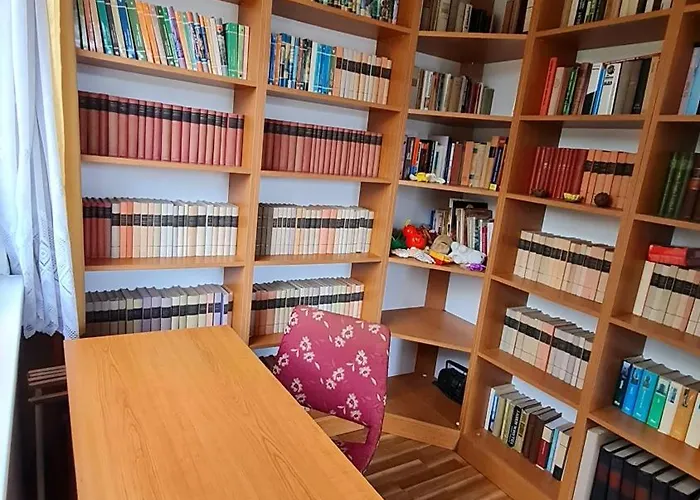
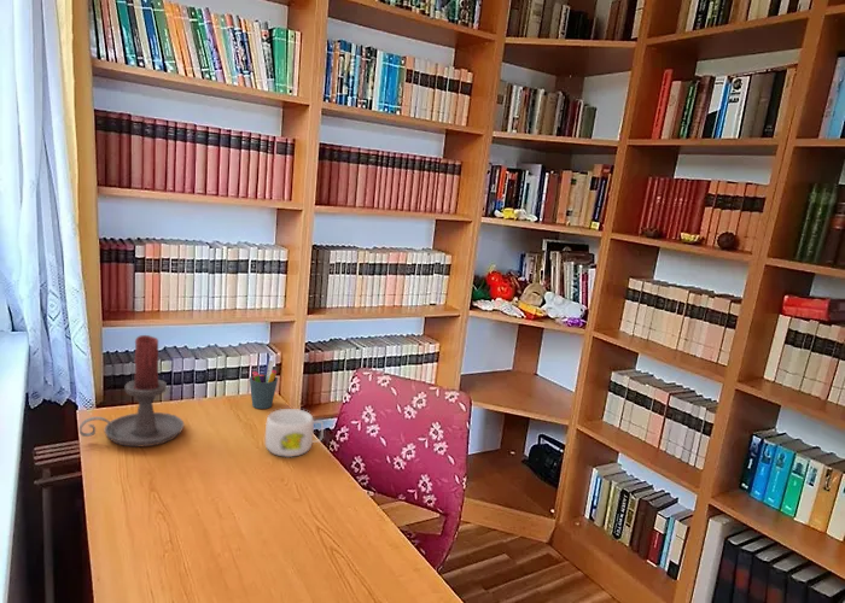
+ pen holder [249,359,279,410]
+ mug [264,408,325,458]
+ candle holder [78,334,185,447]
